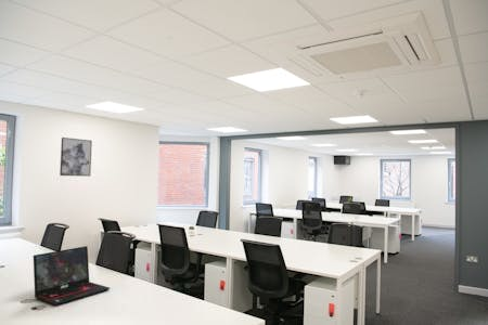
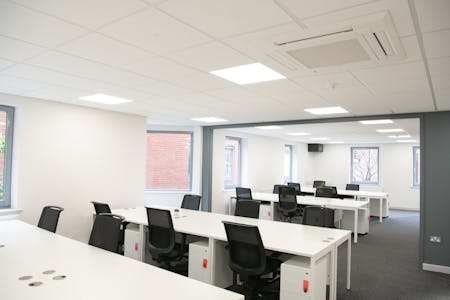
- wall art [59,136,93,178]
- laptop [33,245,111,307]
